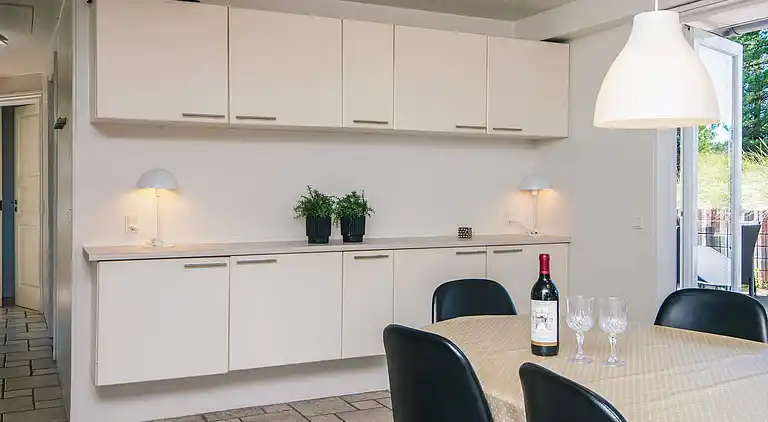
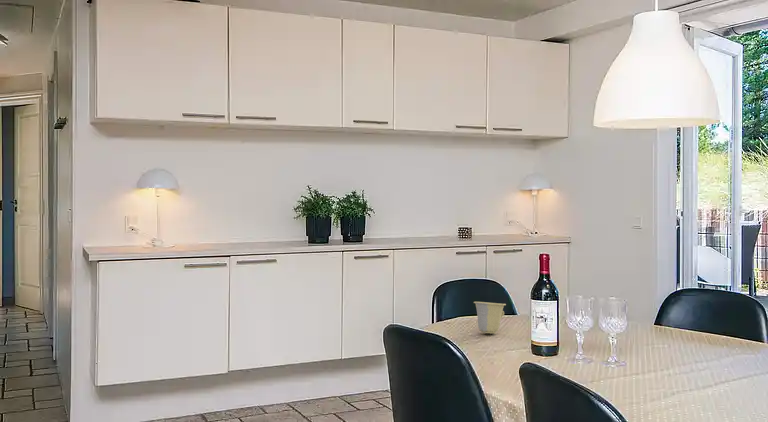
+ cup [473,301,507,334]
